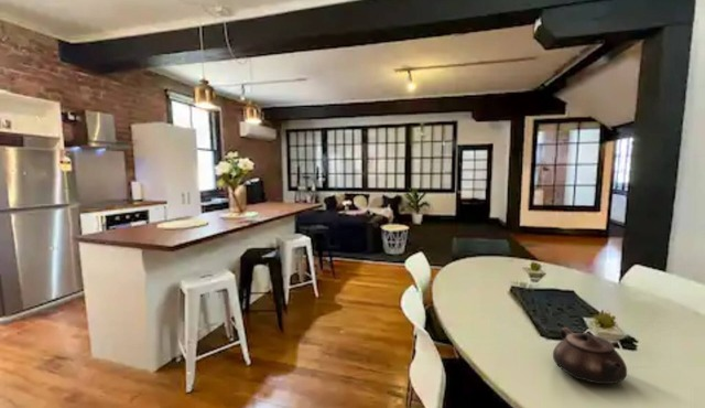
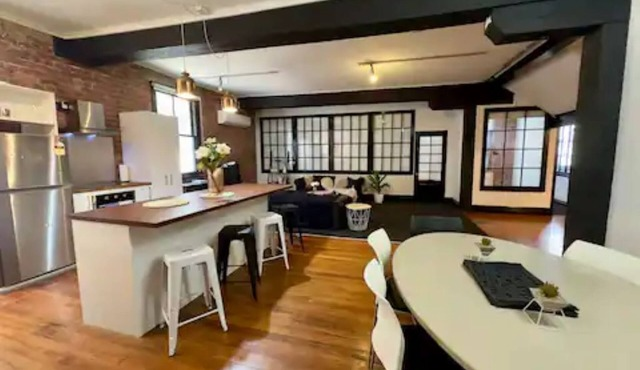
- teapot [552,326,628,385]
